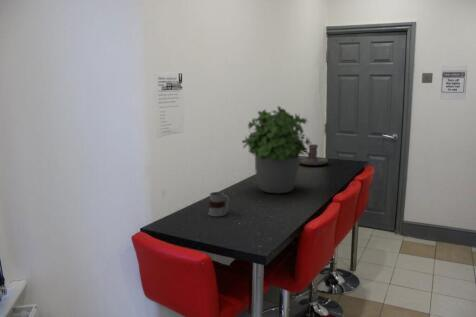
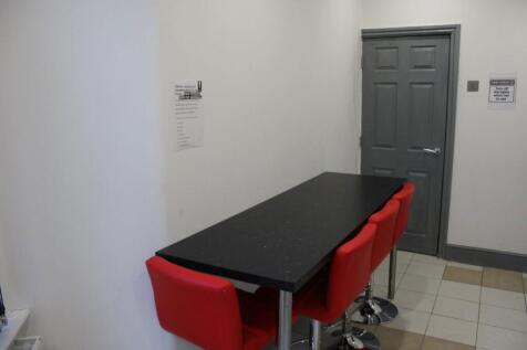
- candle holder [299,144,329,166]
- potted plant [241,105,313,194]
- mug [207,191,230,217]
